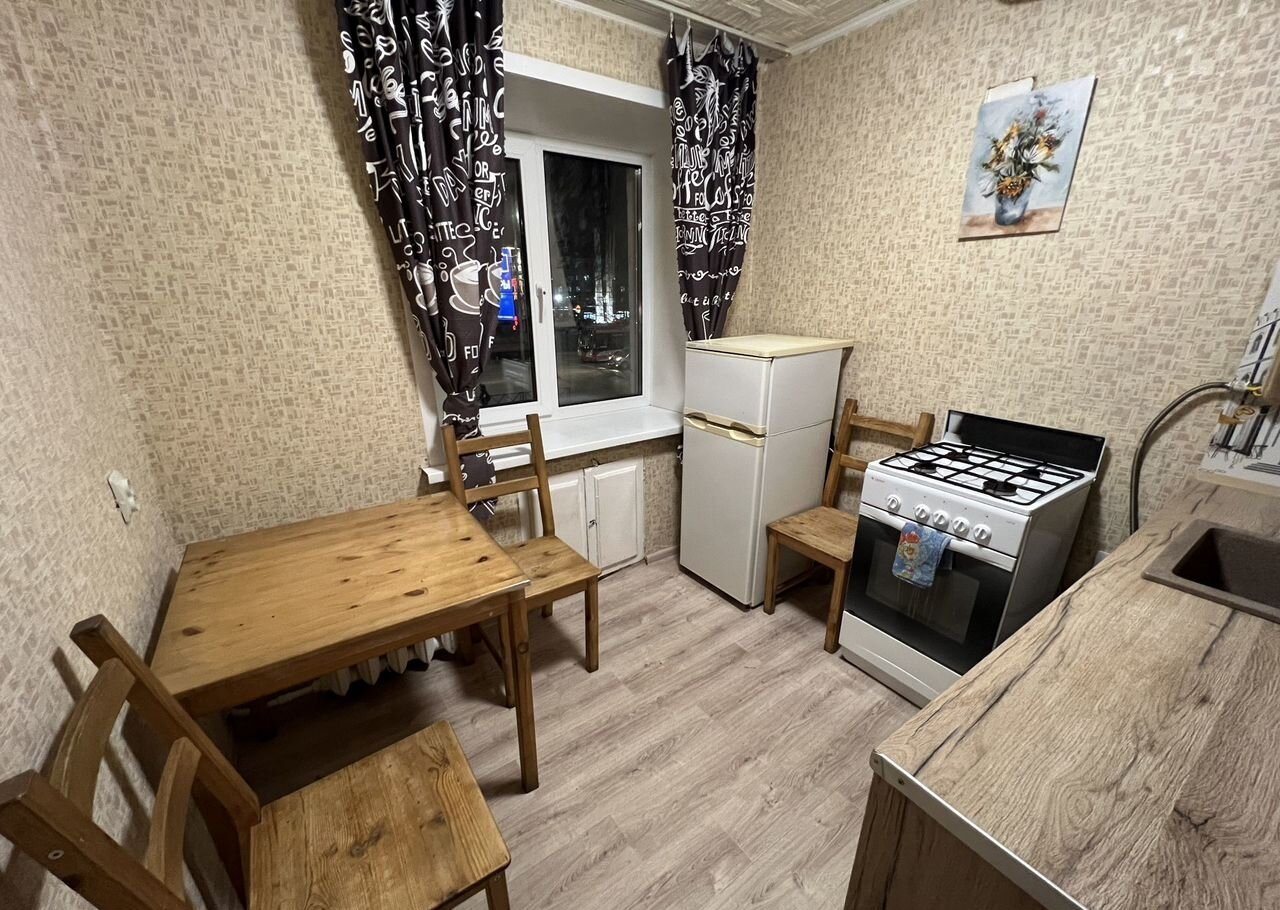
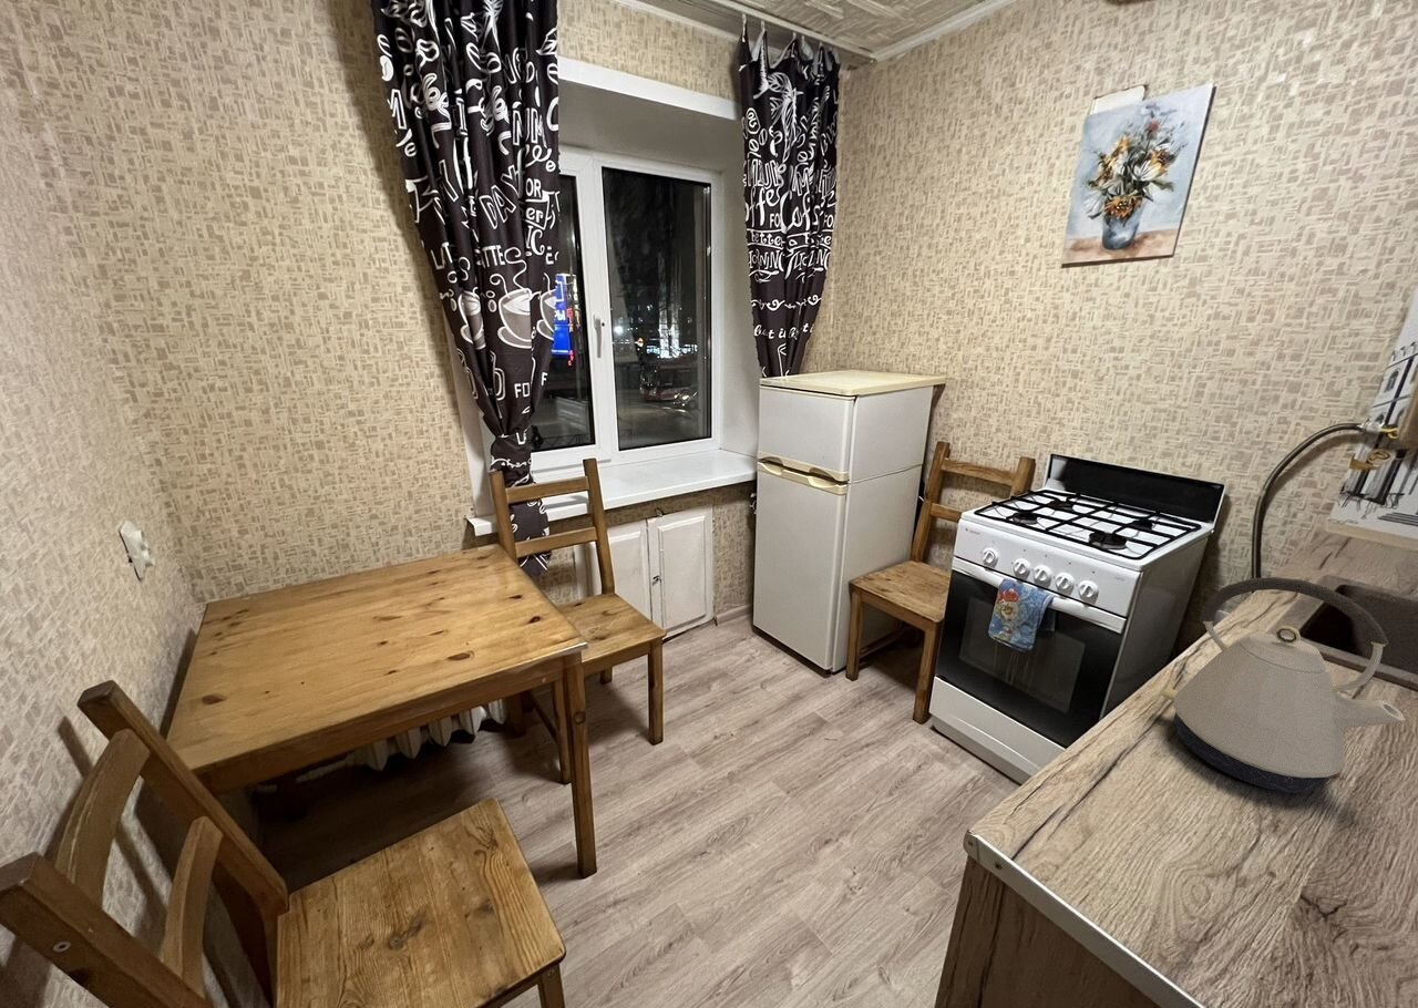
+ kettle [1161,576,1406,794]
